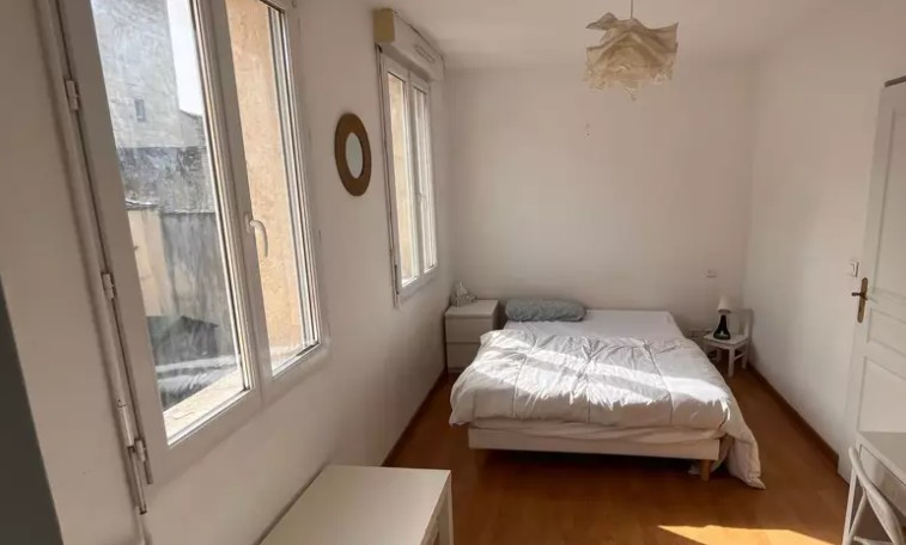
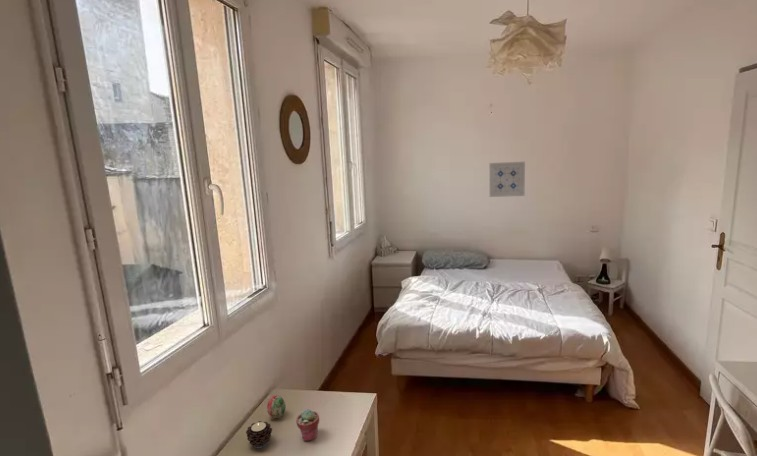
+ potted succulent [295,408,320,442]
+ wall art [488,161,526,198]
+ decorative egg [266,394,287,419]
+ candle [245,420,273,449]
